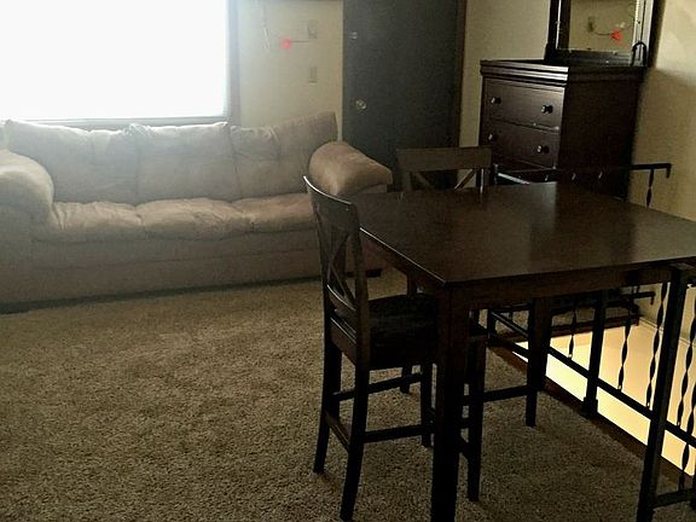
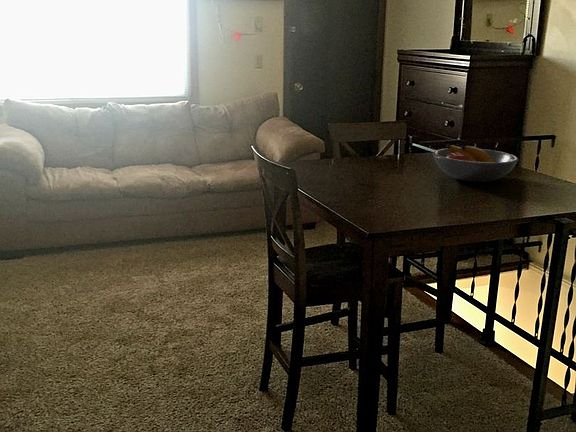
+ fruit bowl [432,144,520,183]
